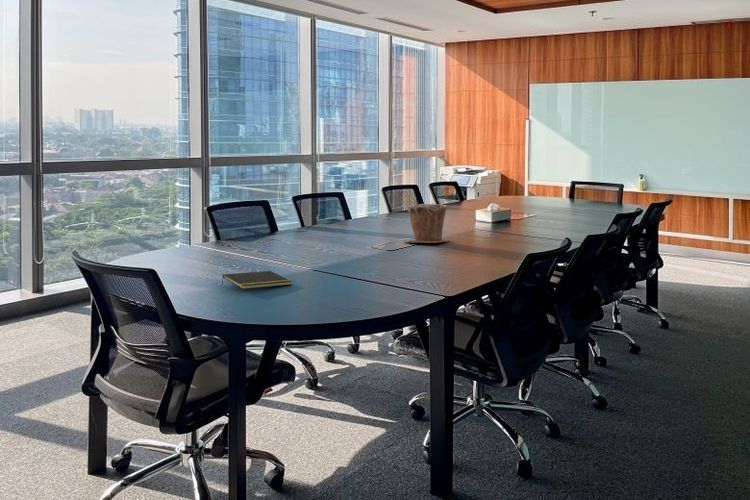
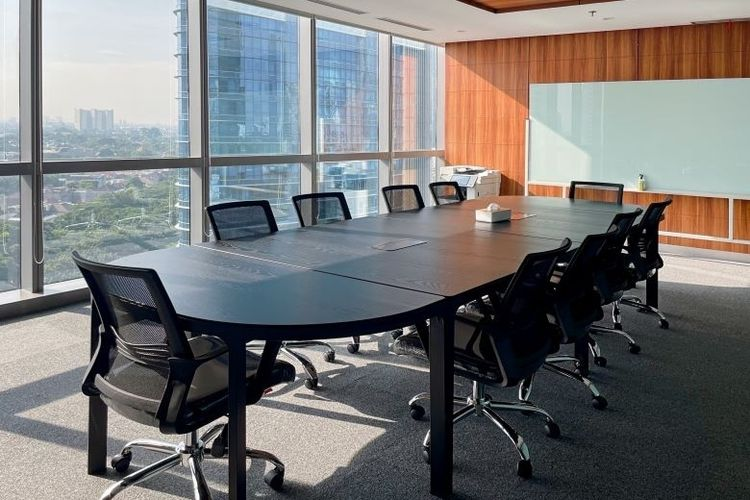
- notepad [220,270,293,290]
- plant pot [402,202,450,244]
